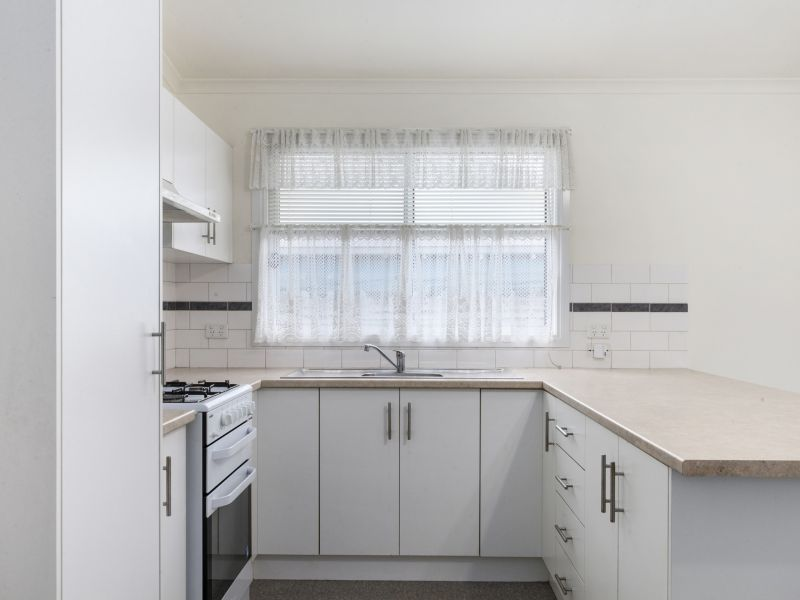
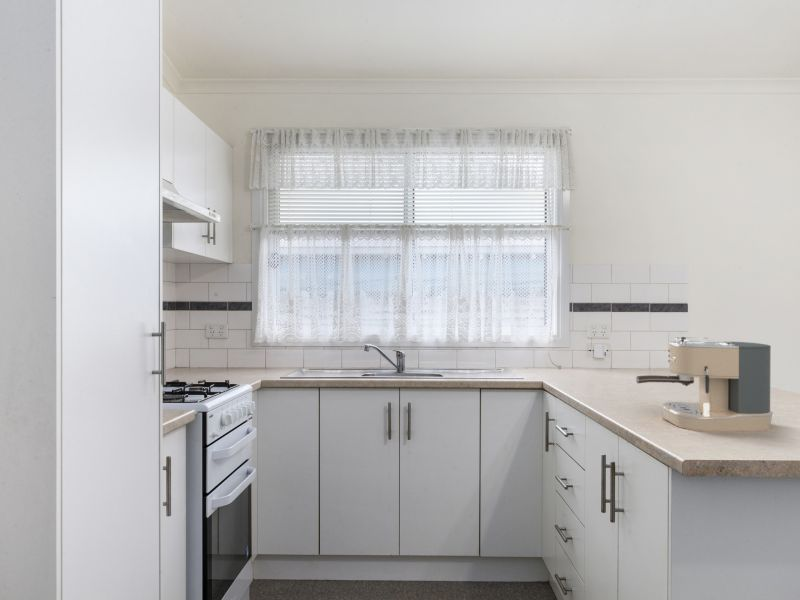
+ coffee maker [635,336,774,432]
